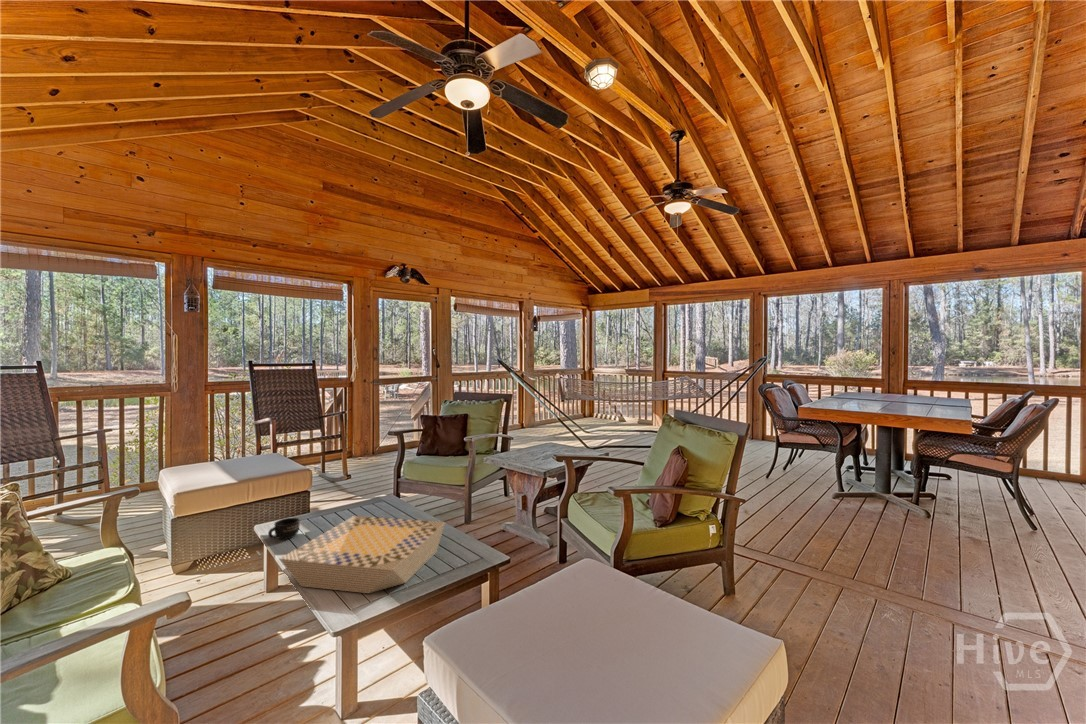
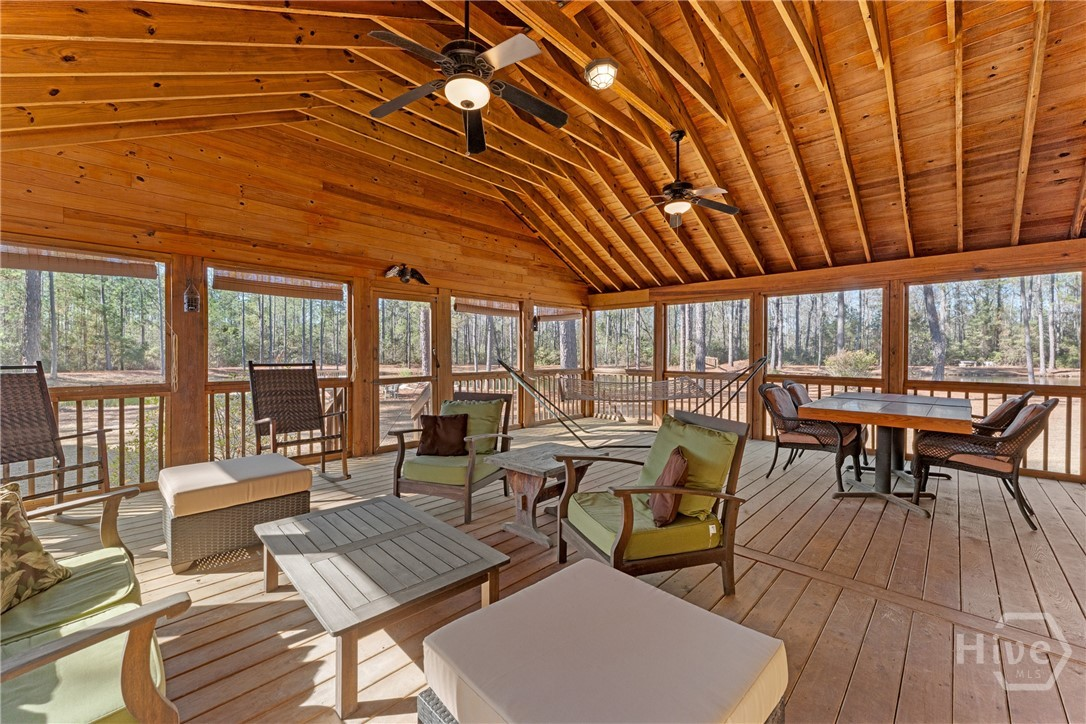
- mug [267,517,301,540]
- board game [278,515,446,594]
